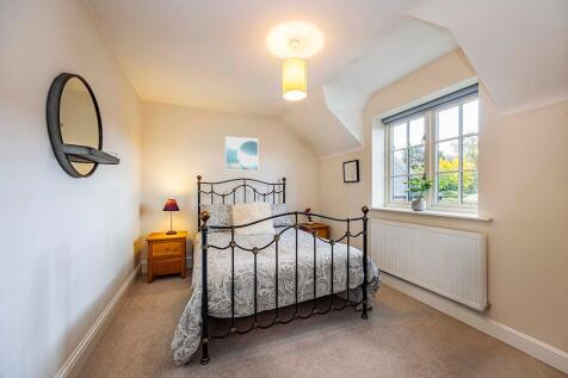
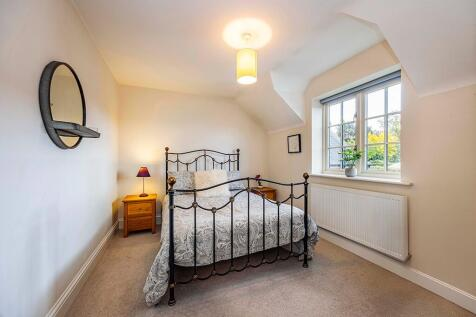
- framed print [224,135,259,172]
